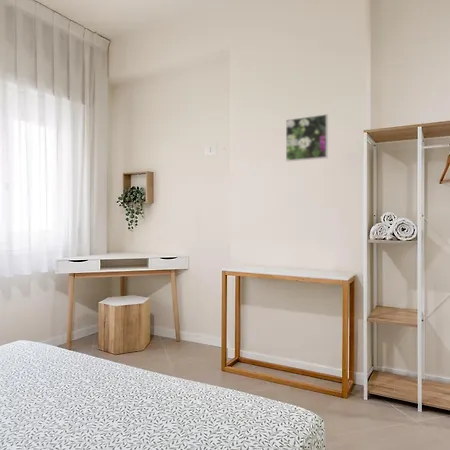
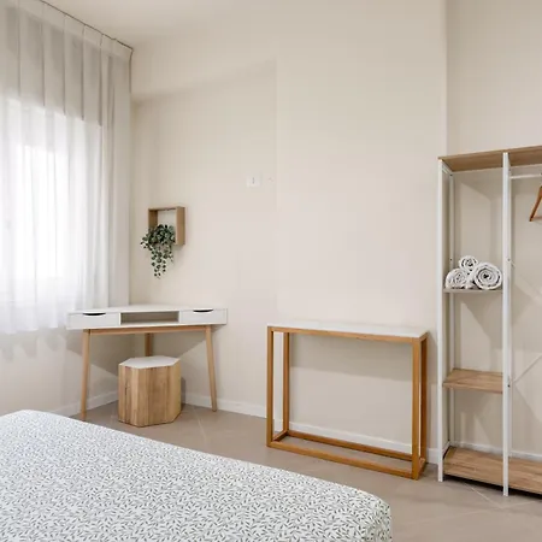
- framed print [285,113,329,163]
